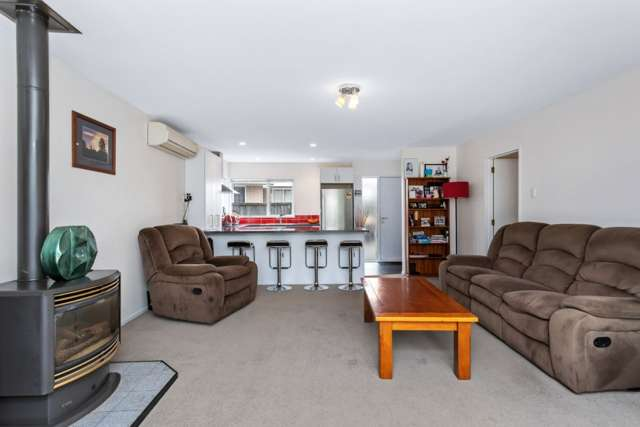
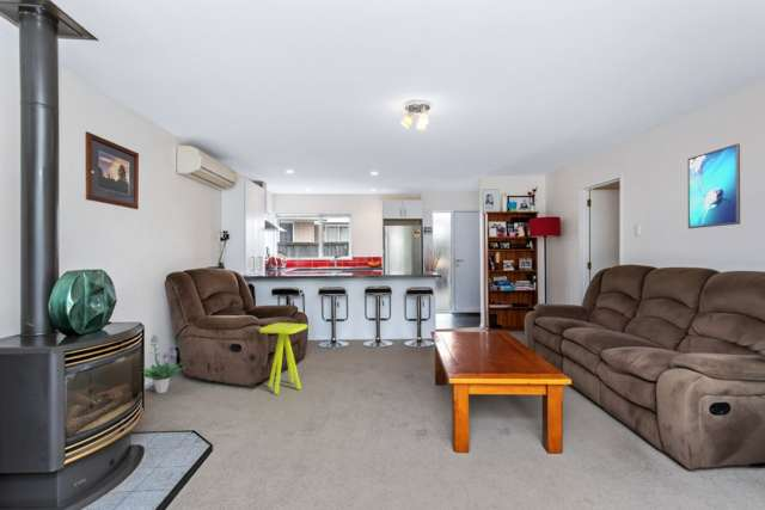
+ side table [258,321,308,395]
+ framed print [687,142,741,229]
+ potted plant [143,333,188,394]
